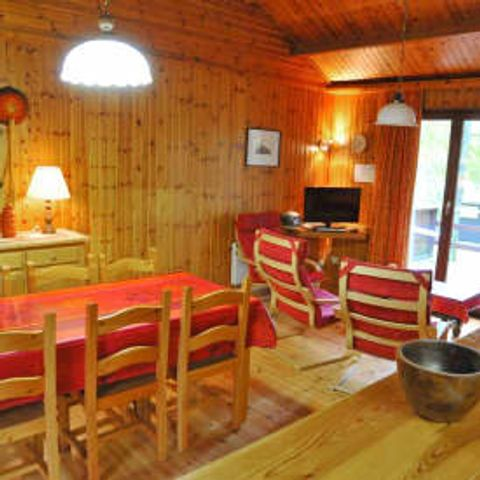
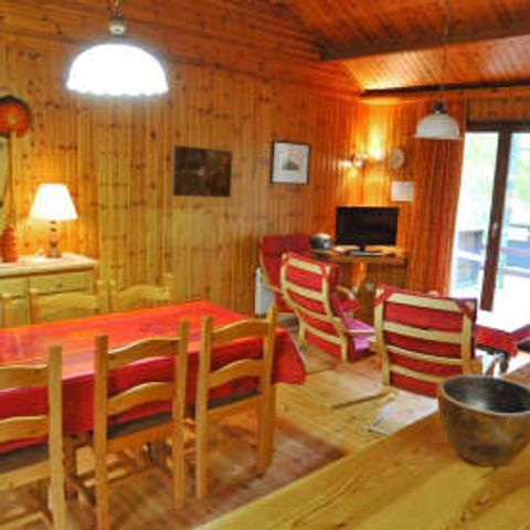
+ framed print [170,144,234,199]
